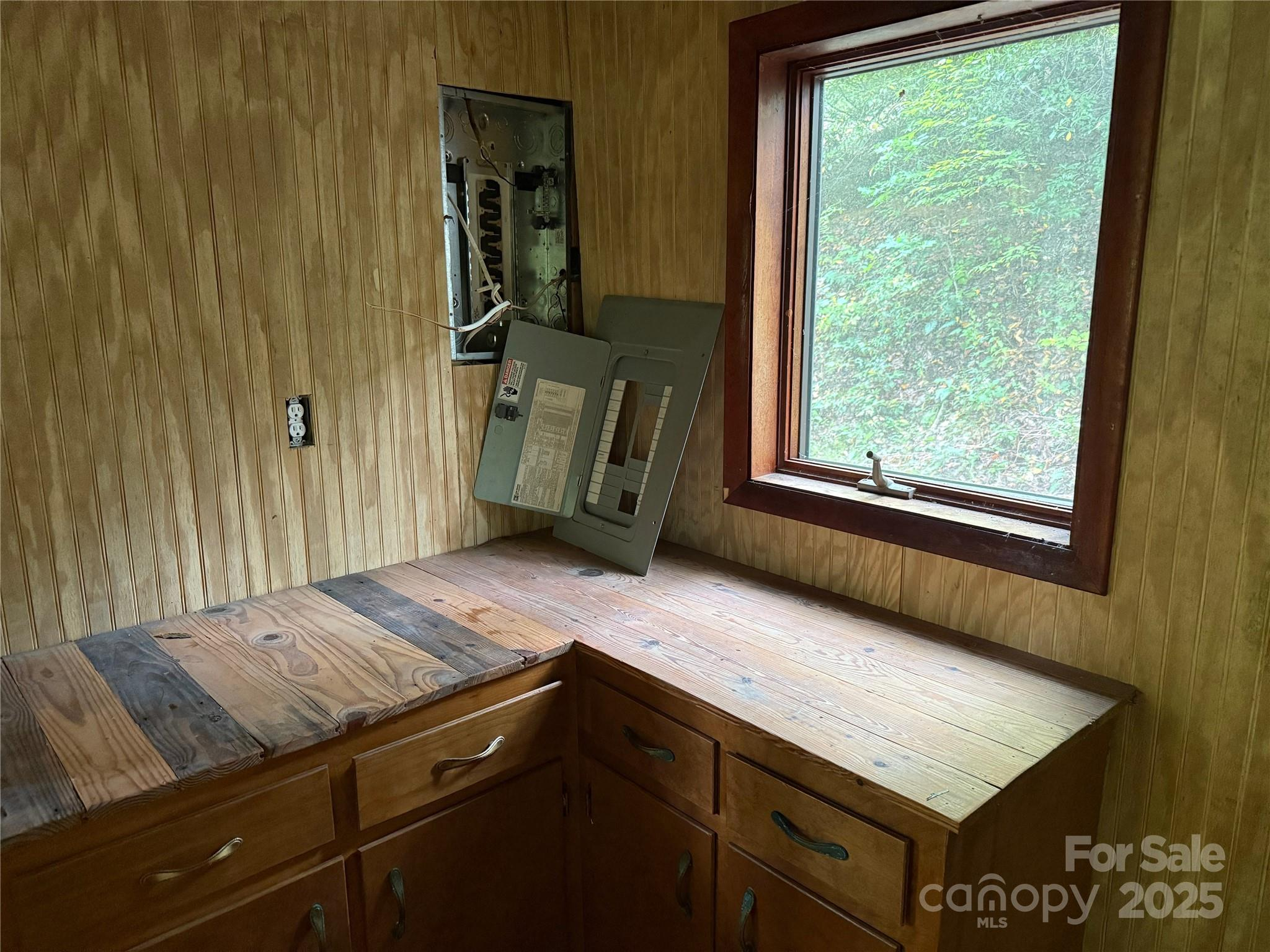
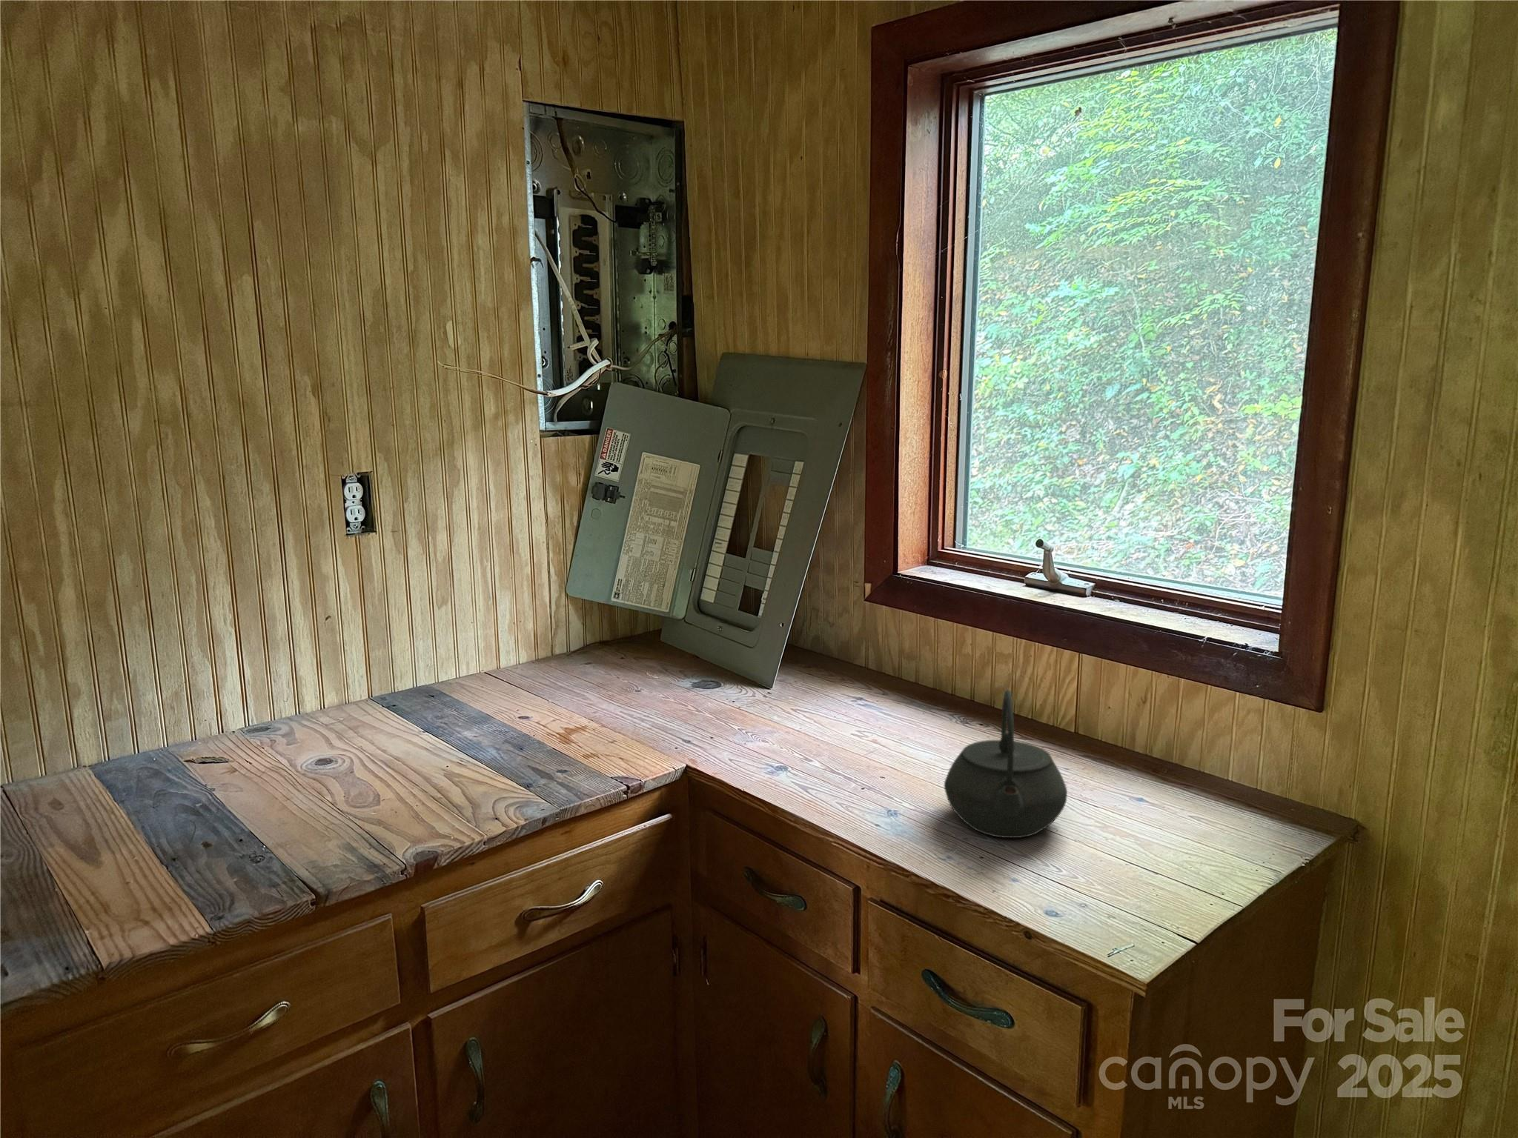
+ kettle [943,689,1069,839]
